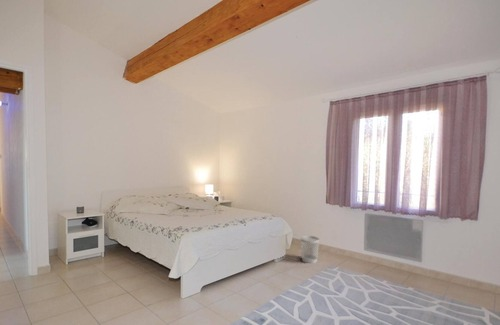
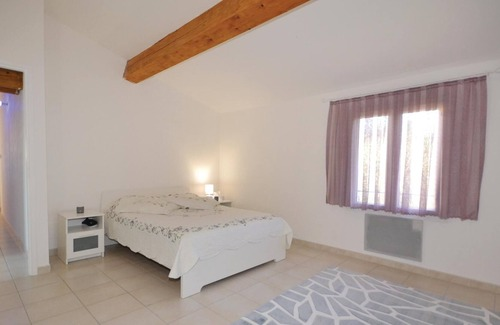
- wastebasket [300,235,320,264]
